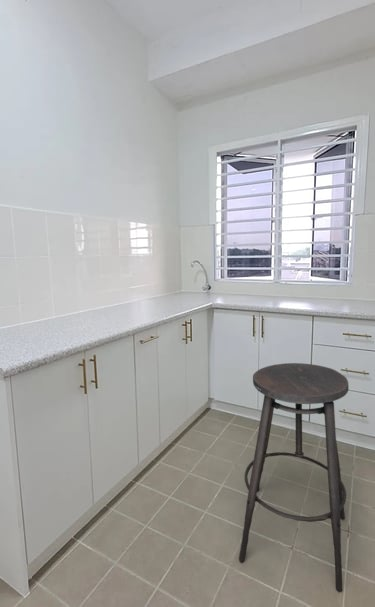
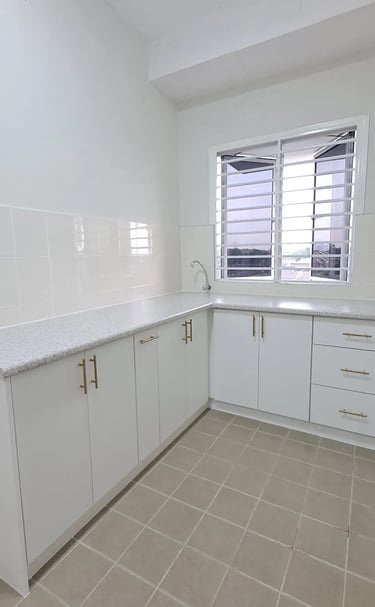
- stool [238,362,350,593]
